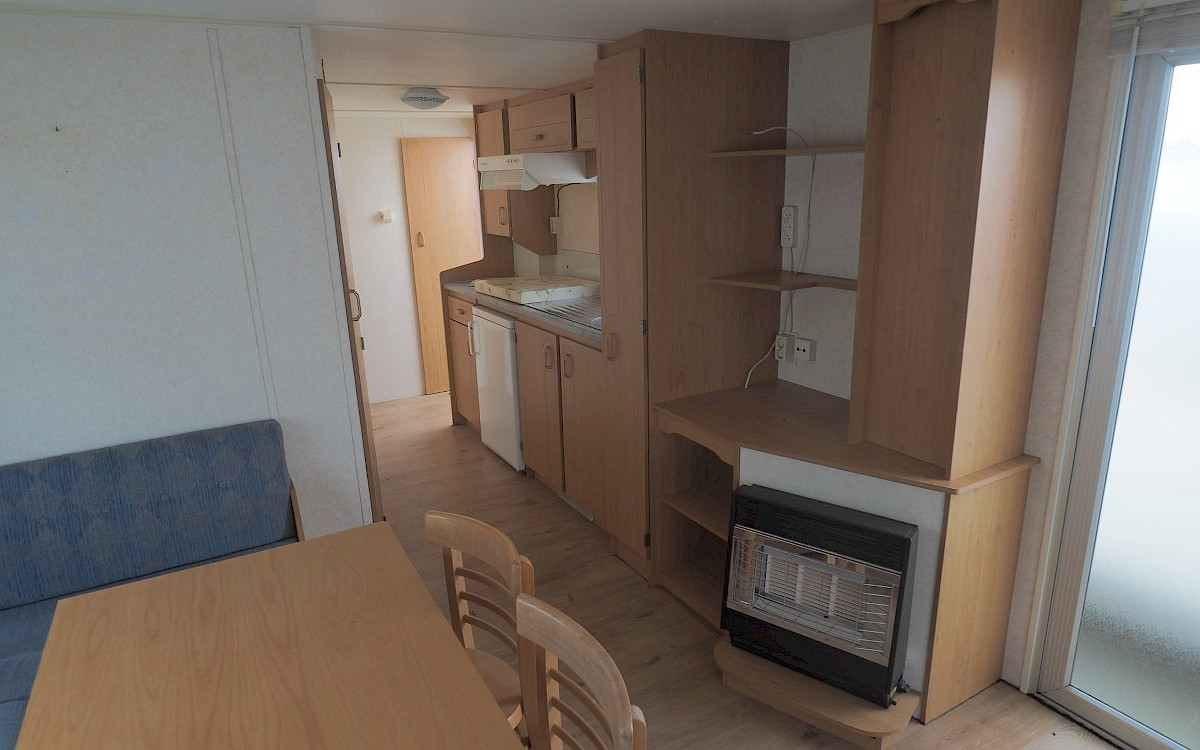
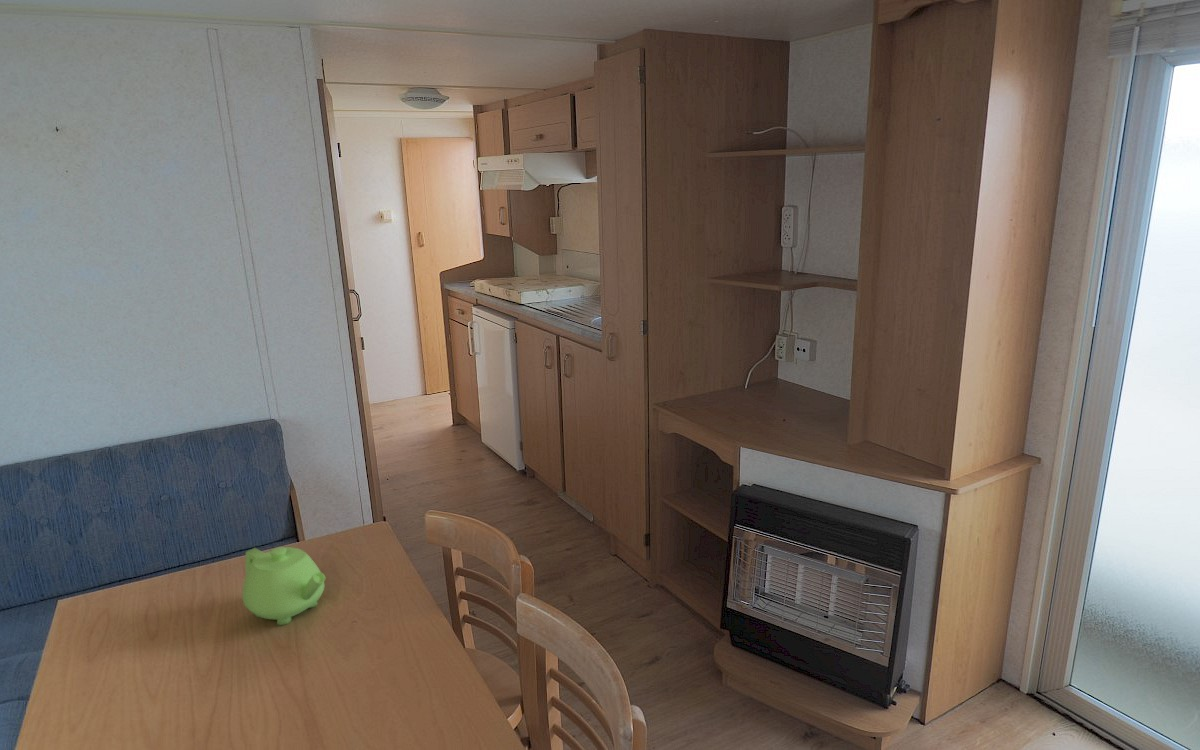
+ teapot [242,546,326,626]
